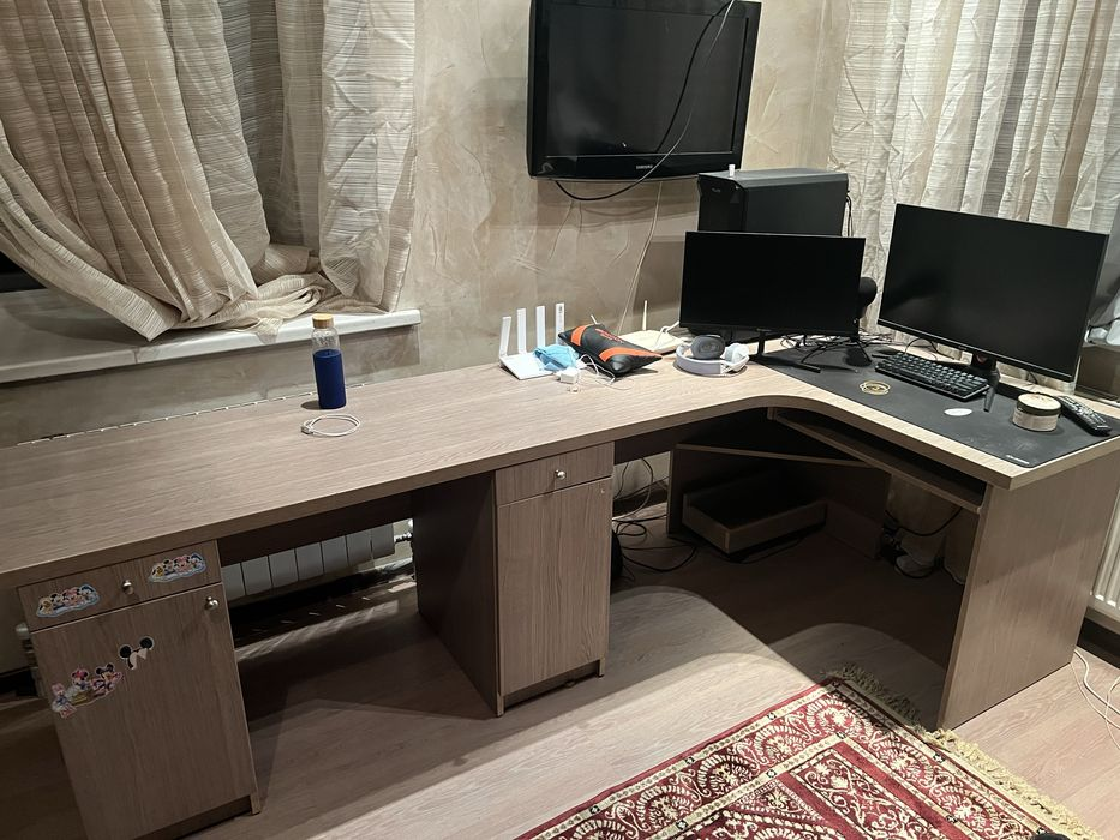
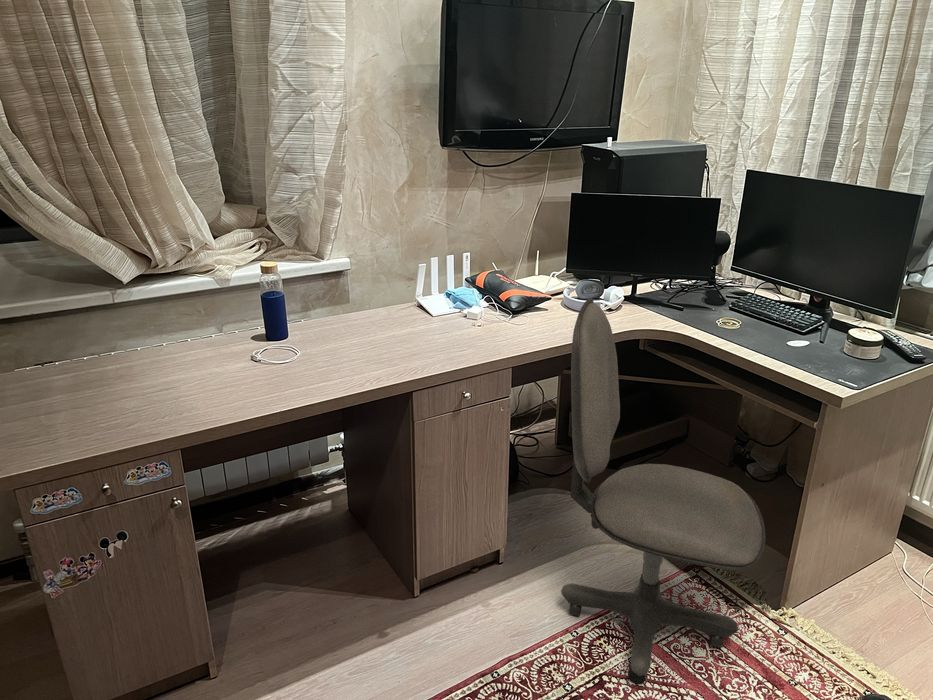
+ office chair [560,297,767,686]
